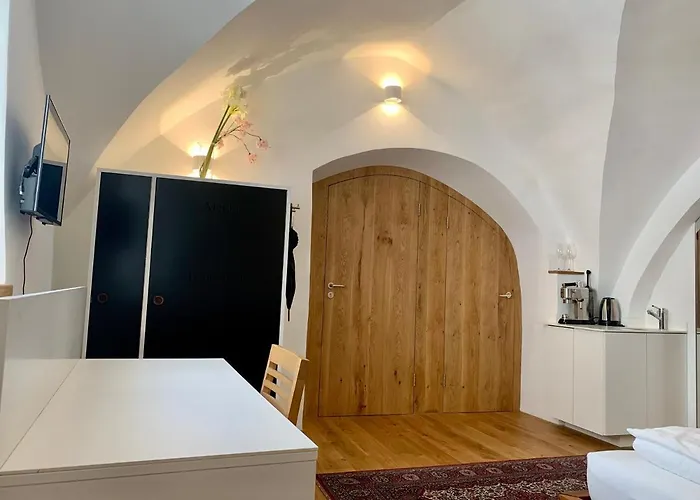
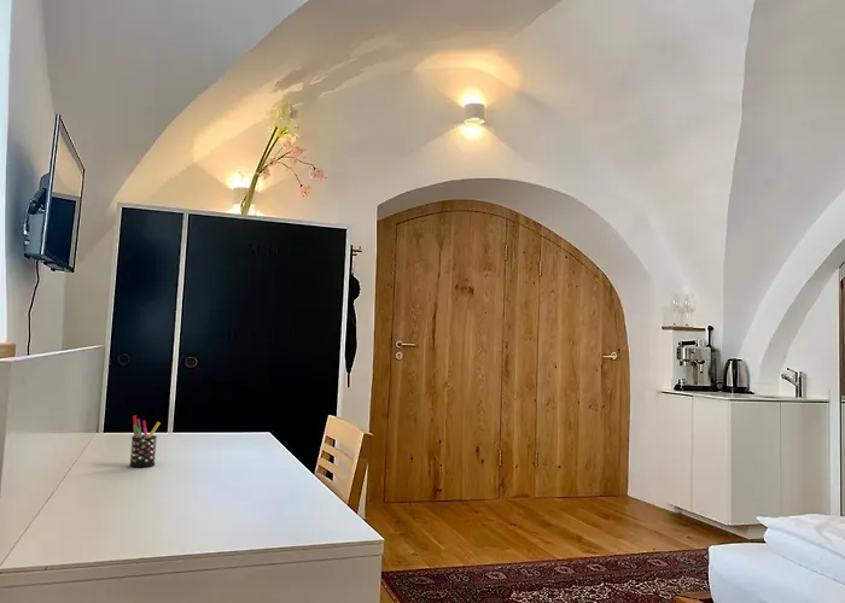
+ pen holder [128,415,161,468]
